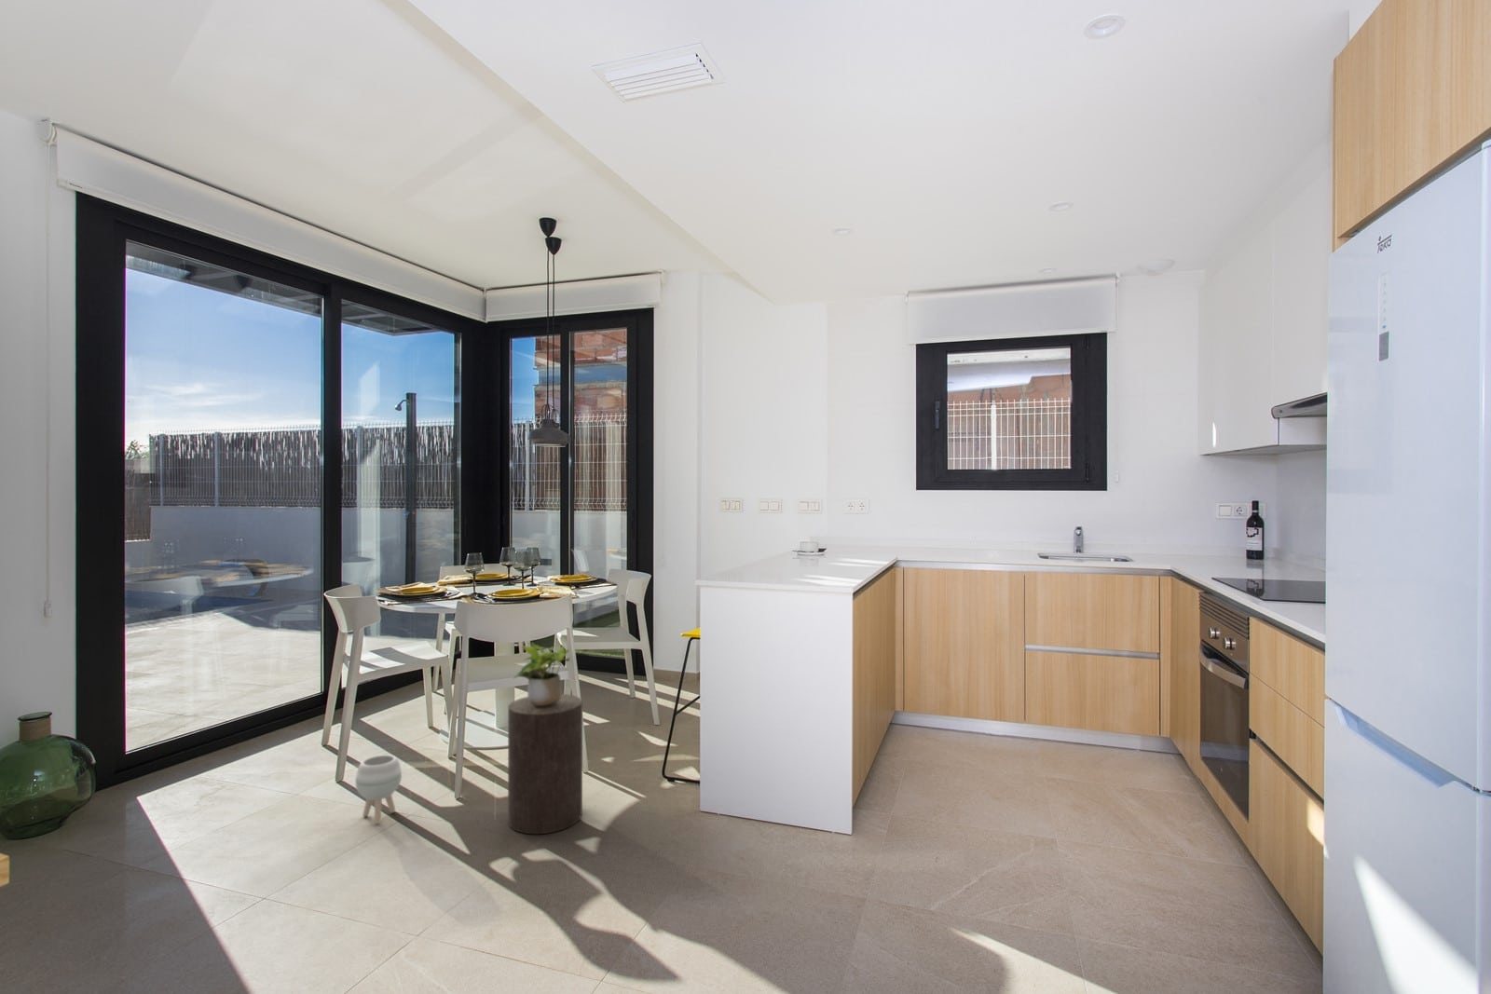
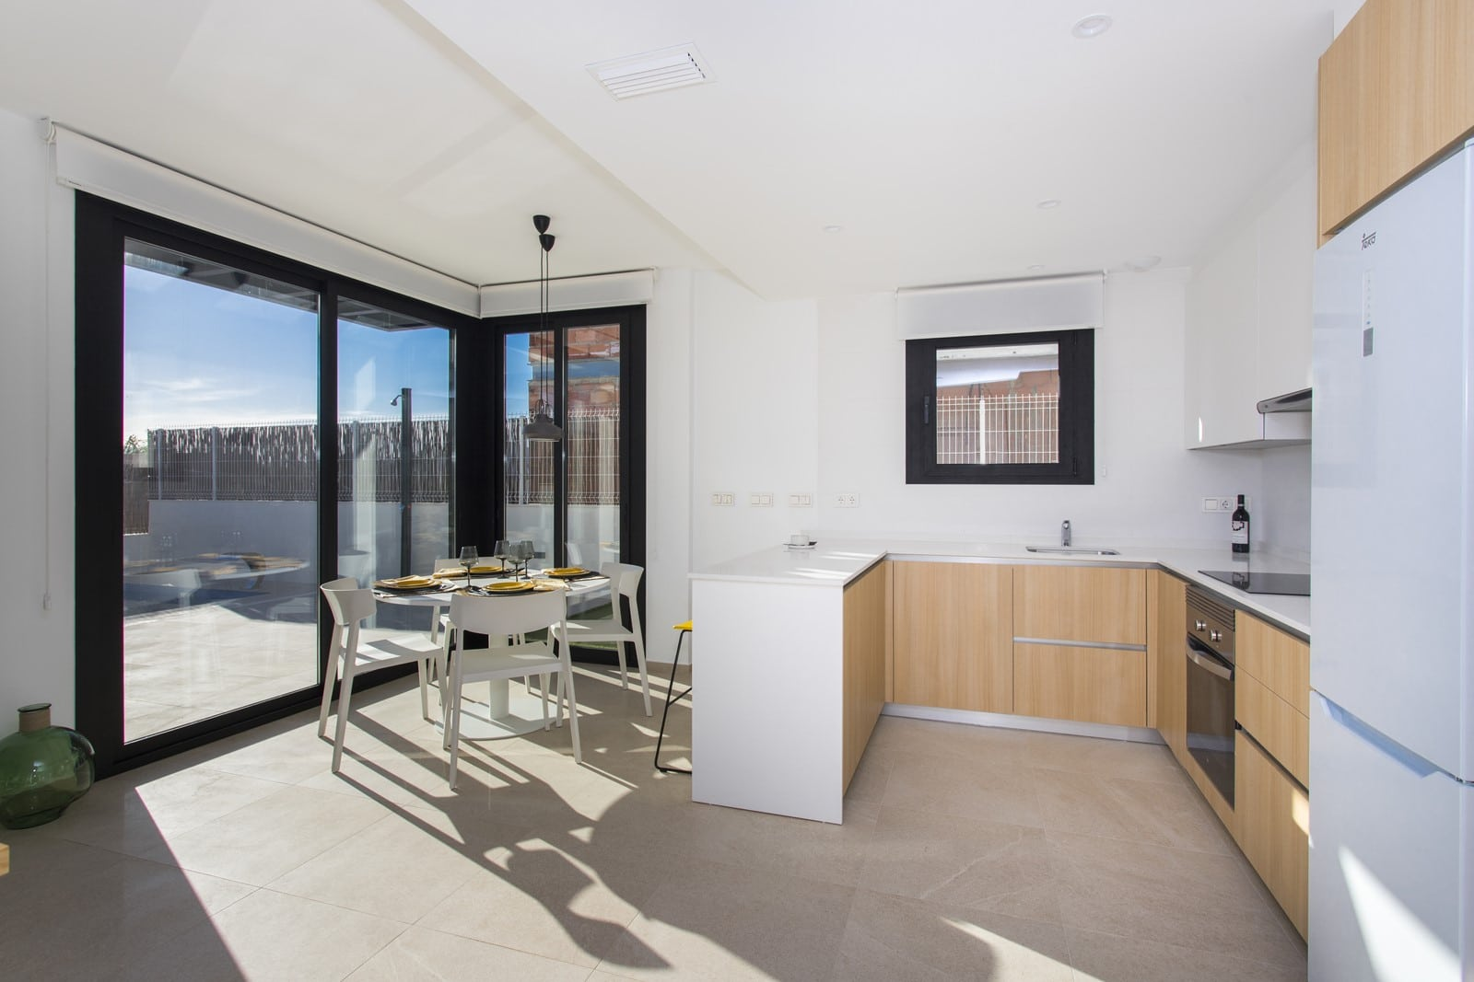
- stool [507,693,584,834]
- potted plant [510,641,571,707]
- planter [354,753,403,824]
